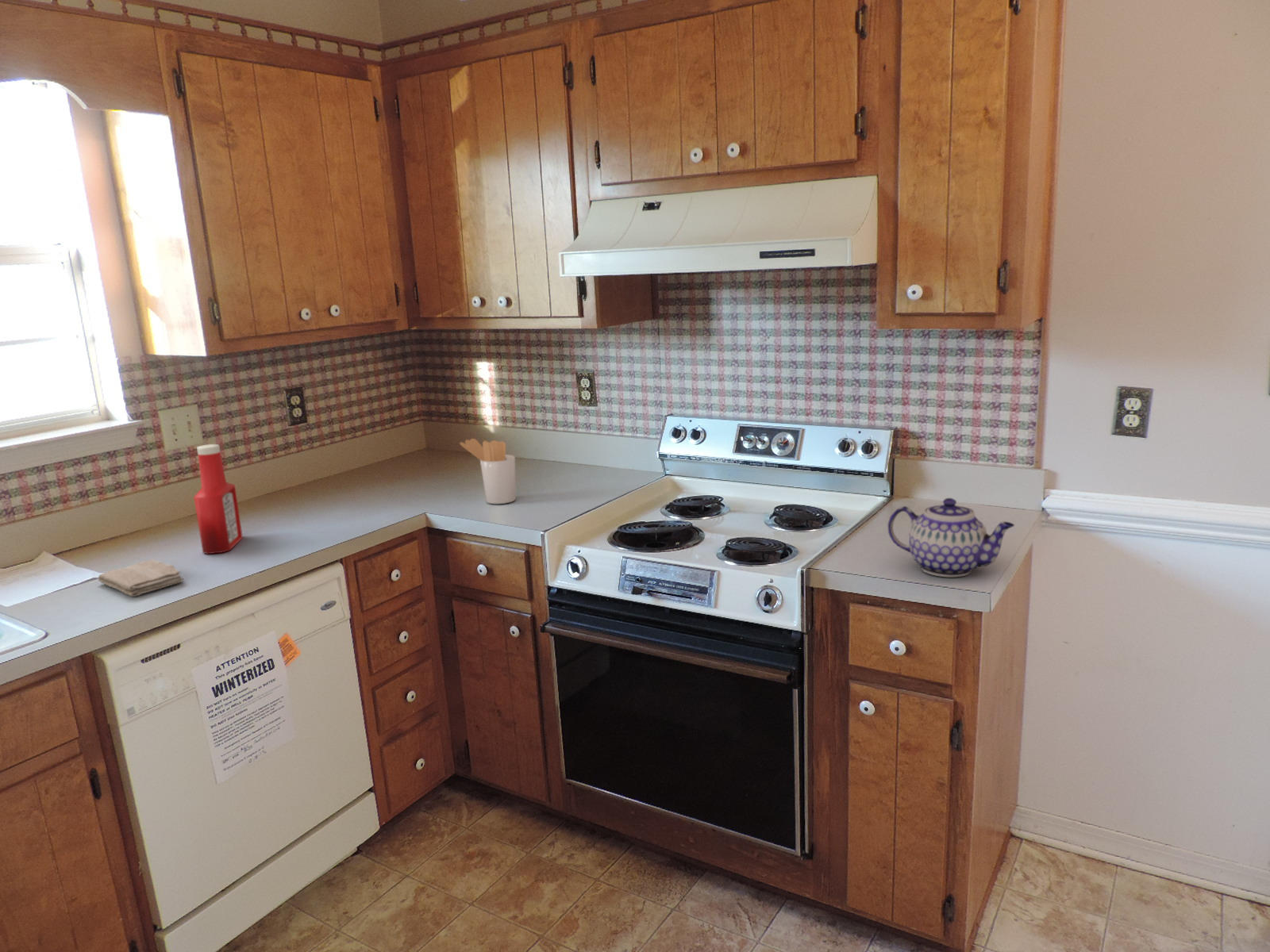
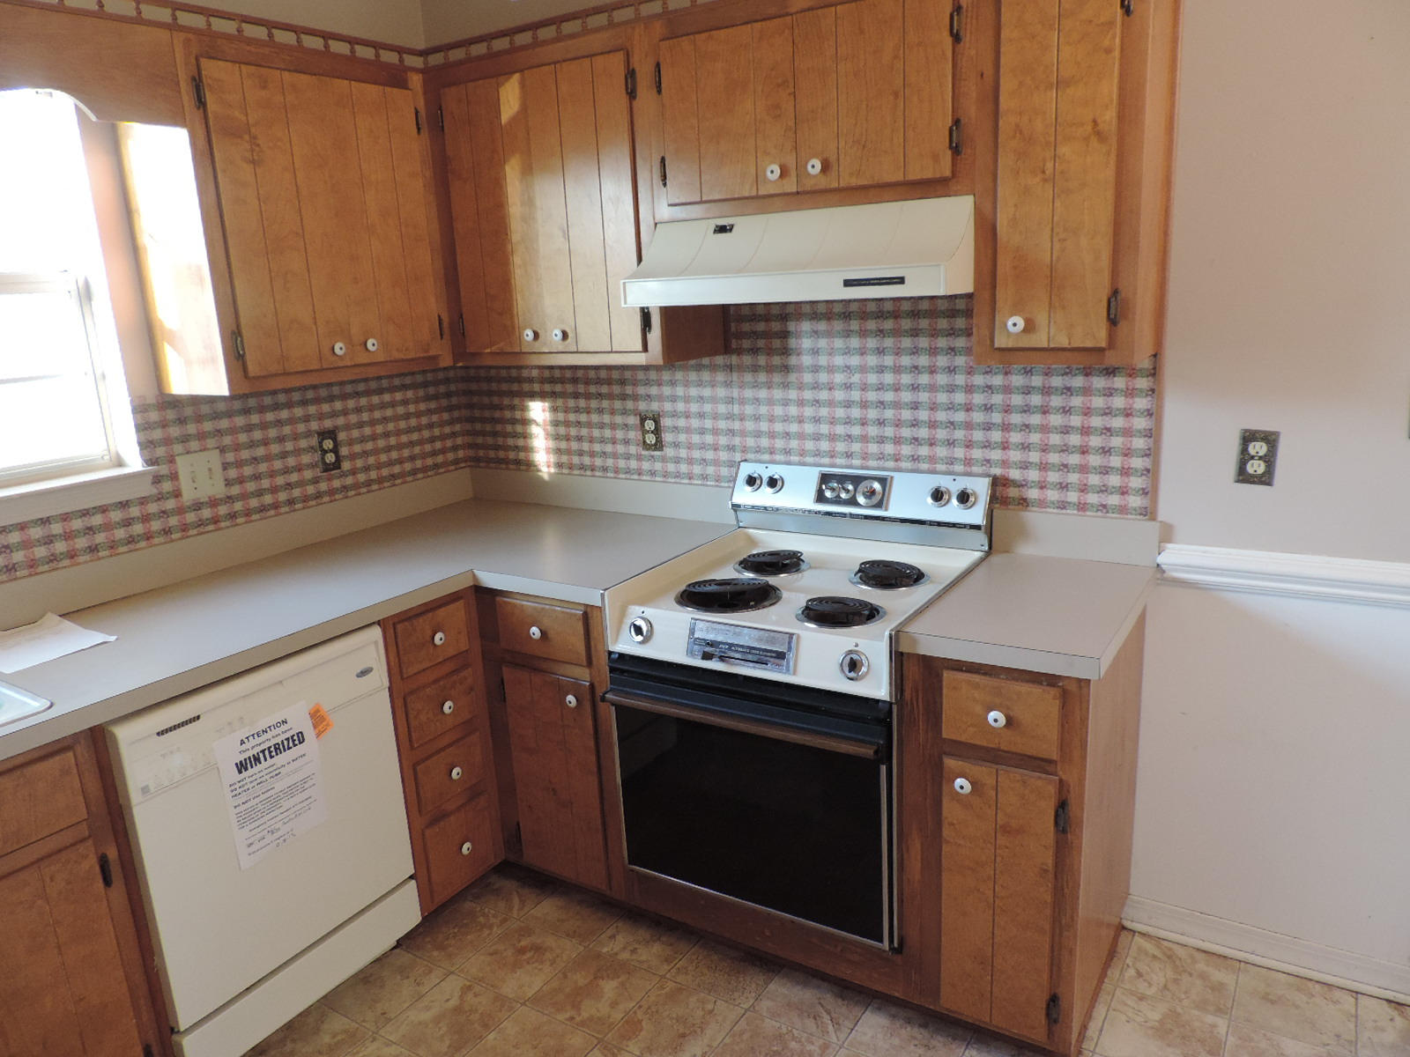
- utensil holder [459,438,517,505]
- washcloth [98,559,184,597]
- teapot [887,497,1015,578]
- soap bottle [193,443,244,555]
